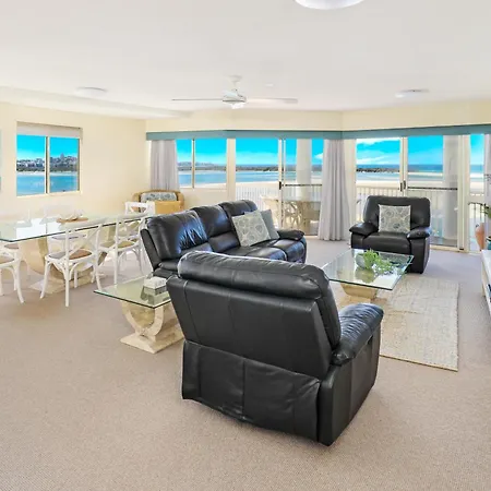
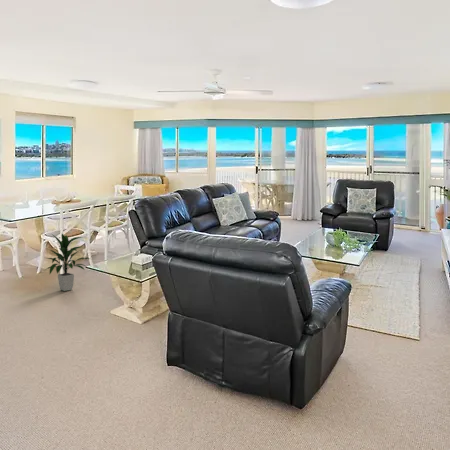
+ indoor plant [44,233,90,292]
